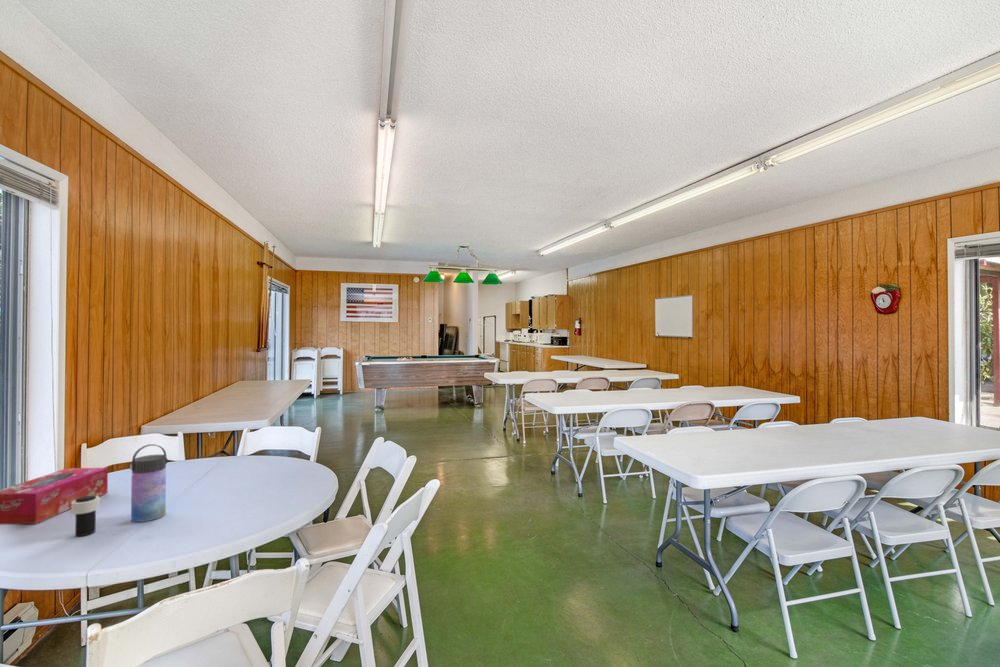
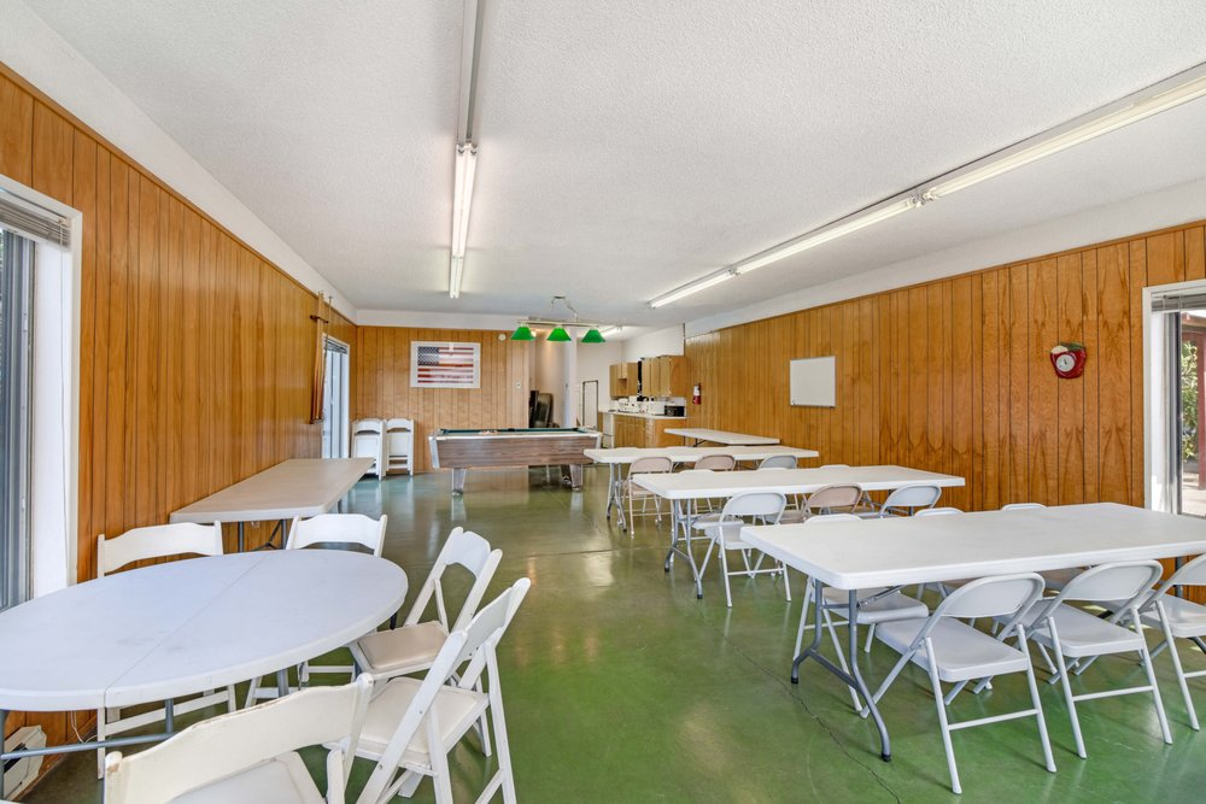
- cup [70,496,101,537]
- tissue box [0,467,109,526]
- water bottle [129,443,168,523]
